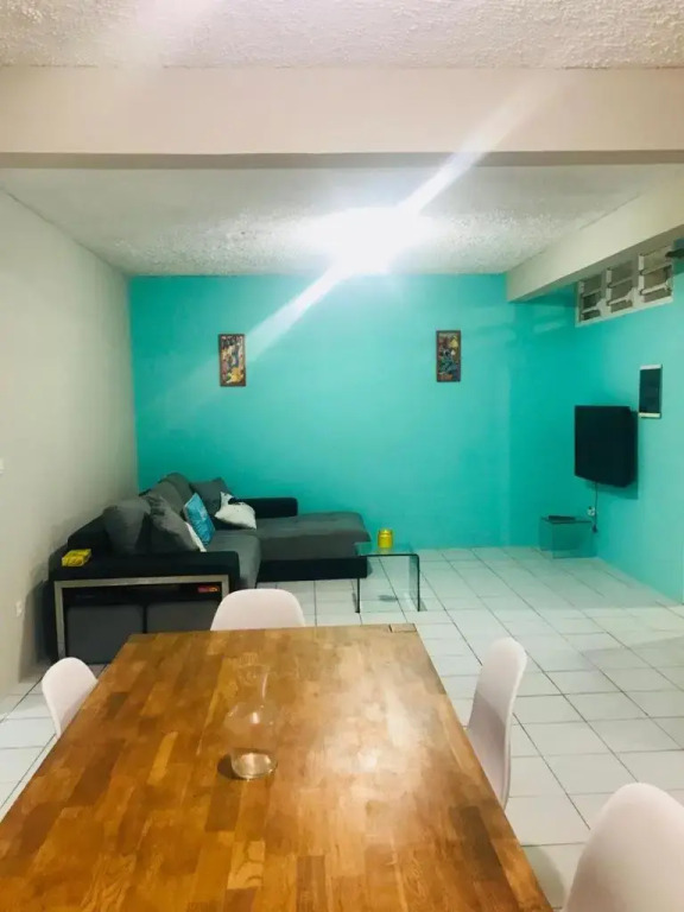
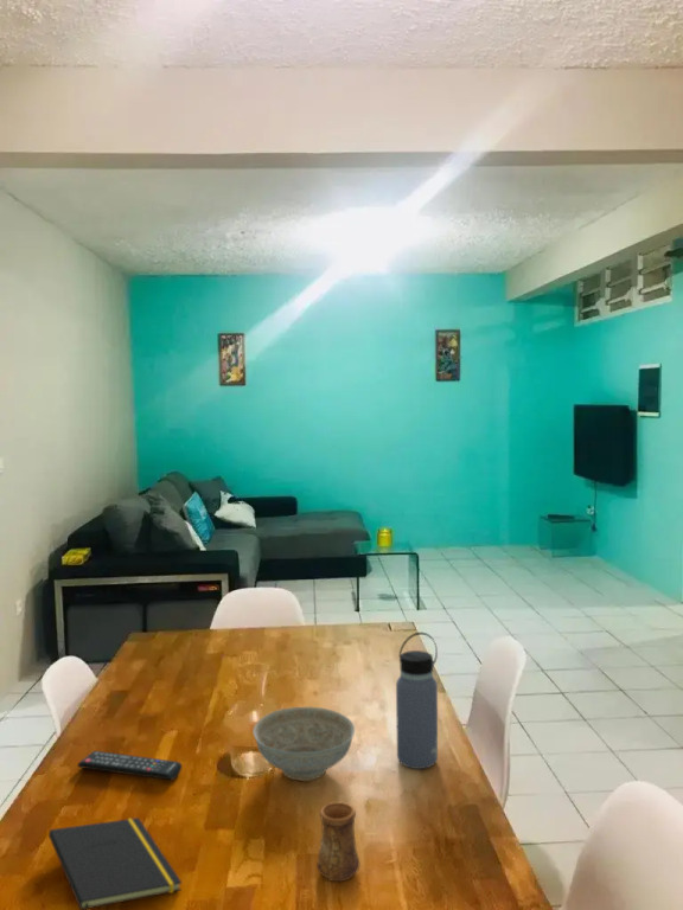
+ cup [315,801,360,883]
+ remote control [77,750,183,782]
+ decorative bowl [253,706,356,782]
+ notepad [47,816,183,910]
+ water bottle [395,632,439,770]
